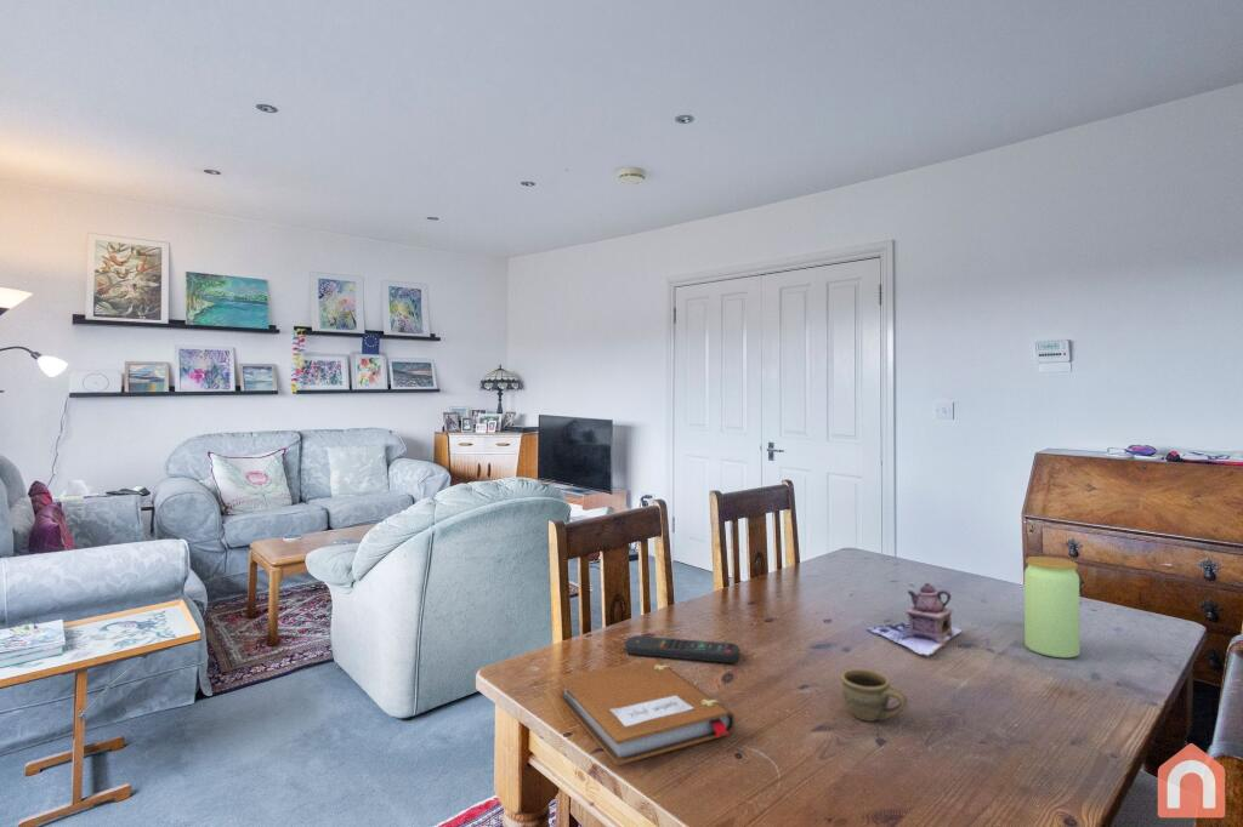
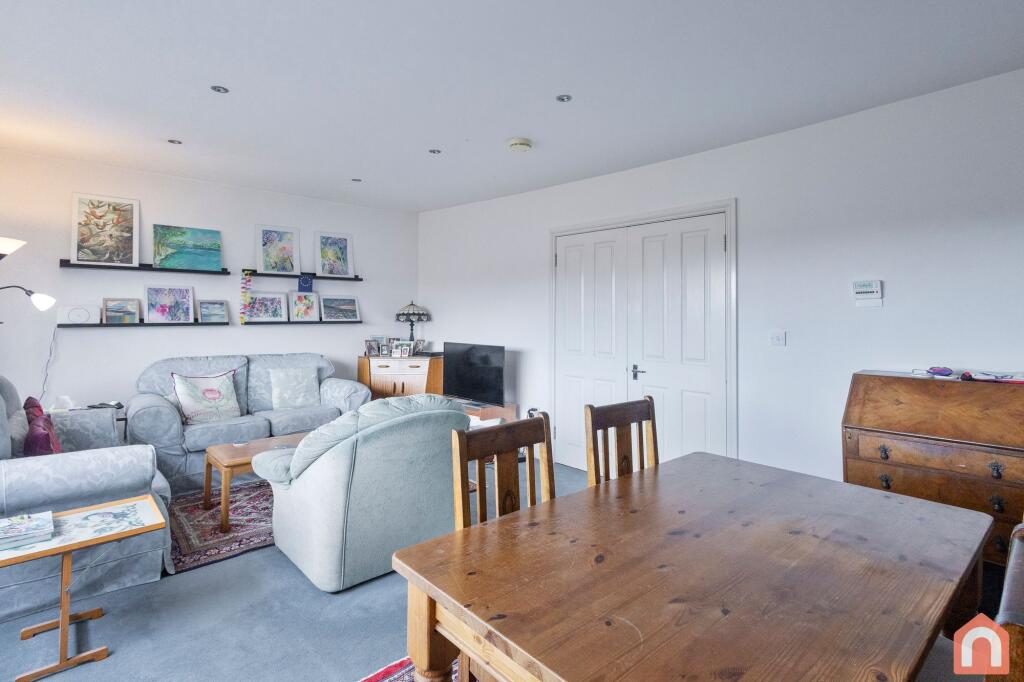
- remote control [624,634,740,665]
- cup [840,668,908,723]
- jar [1023,555,1082,658]
- teapot [864,582,963,658]
- notebook [557,658,736,766]
